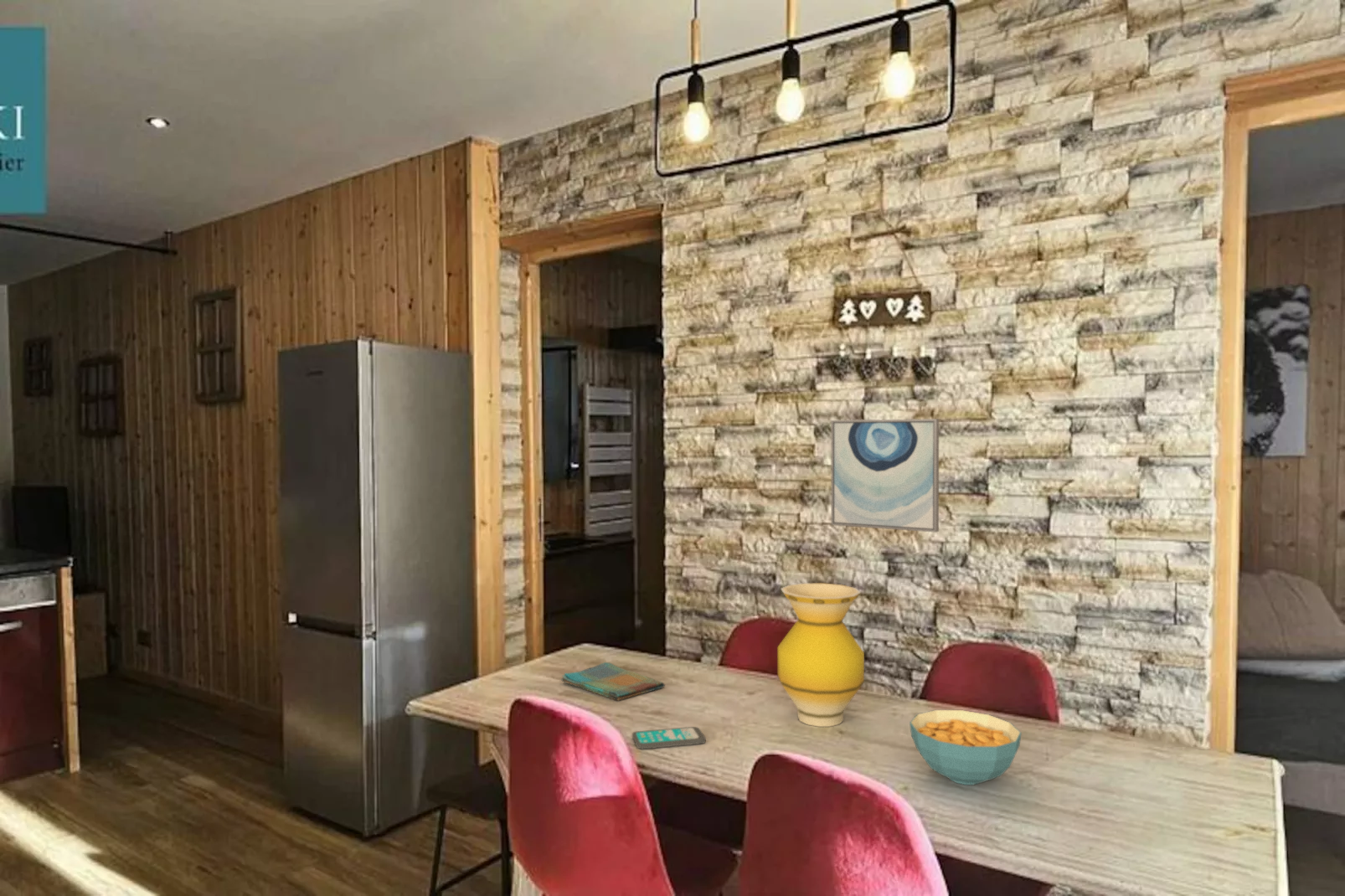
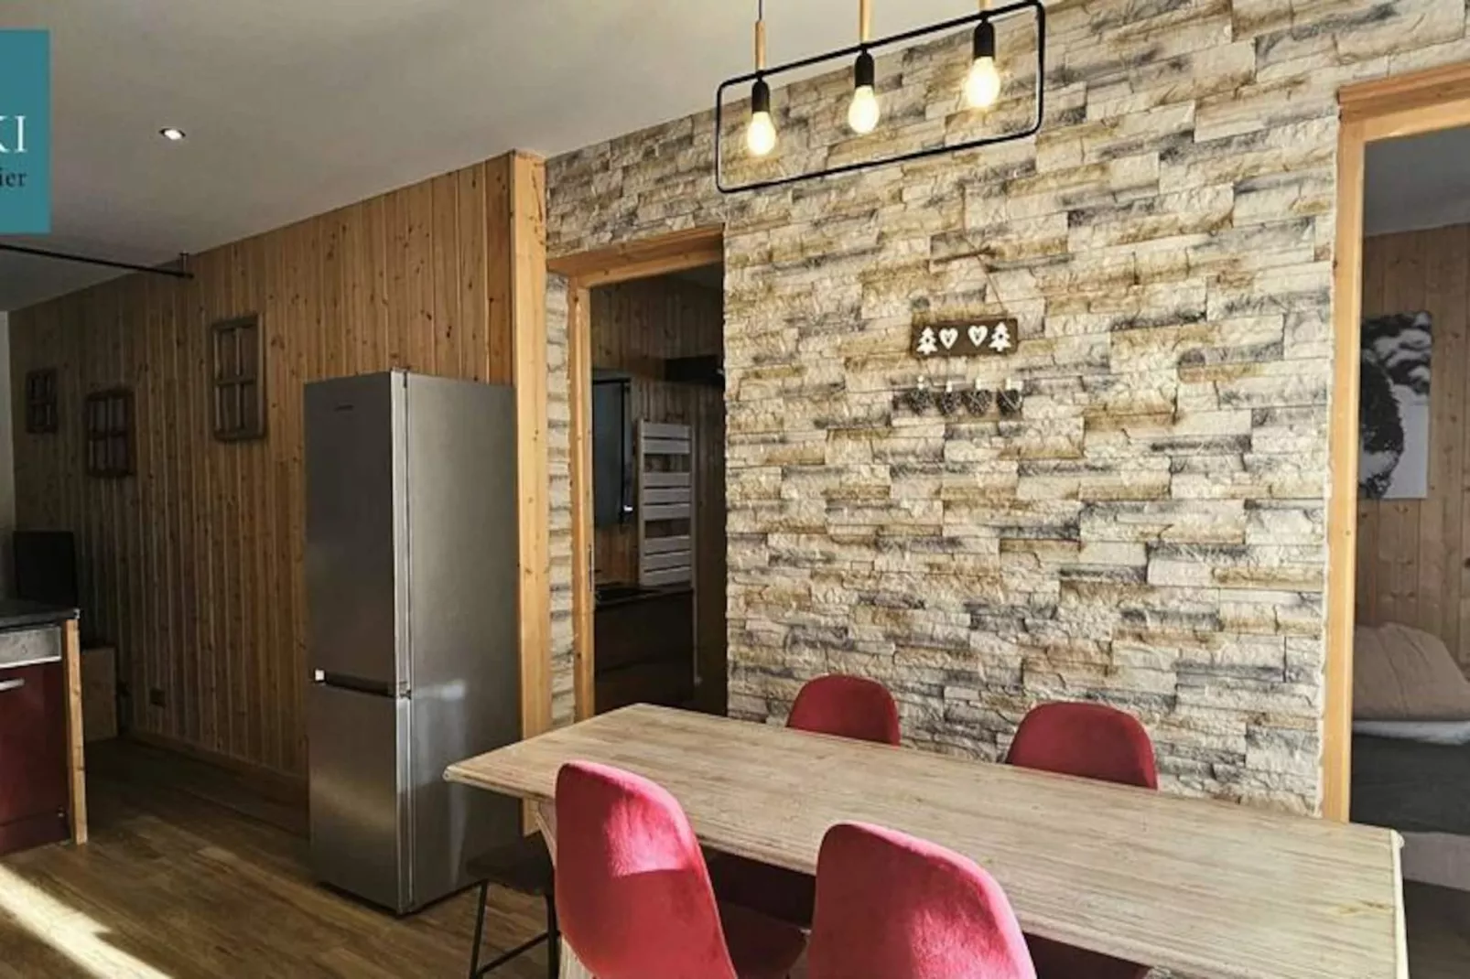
- wall art [831,418,940,533]
- cereal bowl [909,709,1023,785]
- dish towel [560,662,666,702]
- vase [777,582,865,728]
- smartphone [631,726,707,749]
